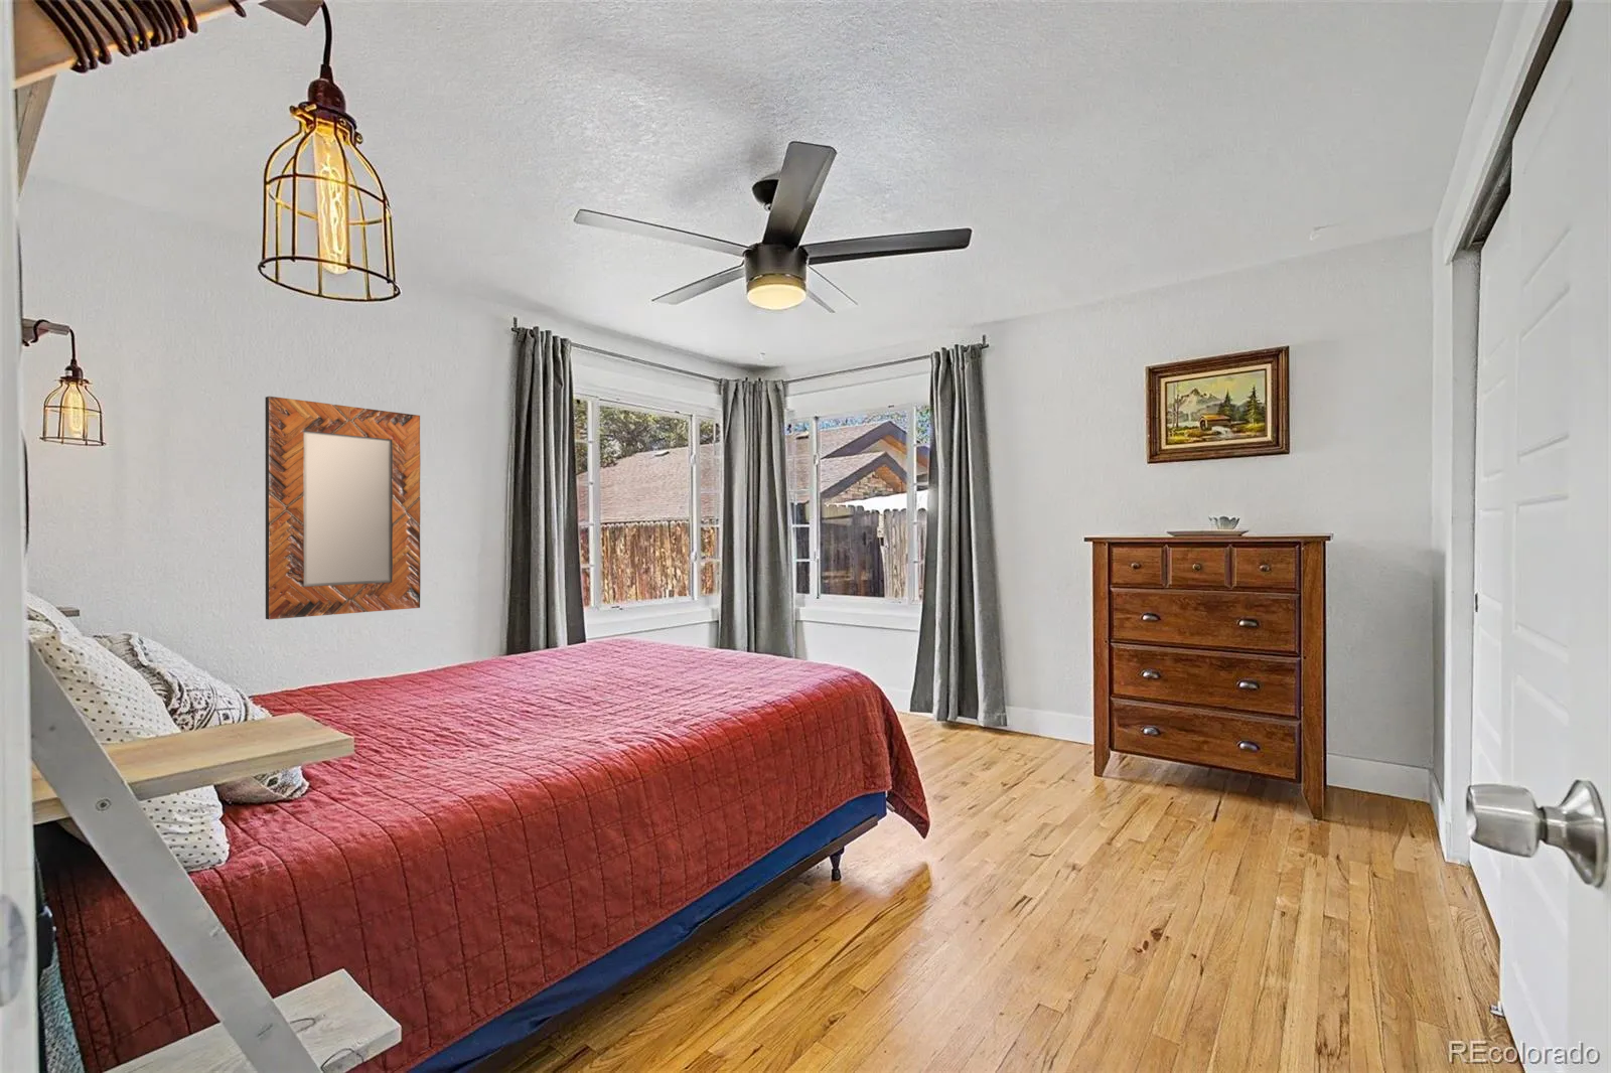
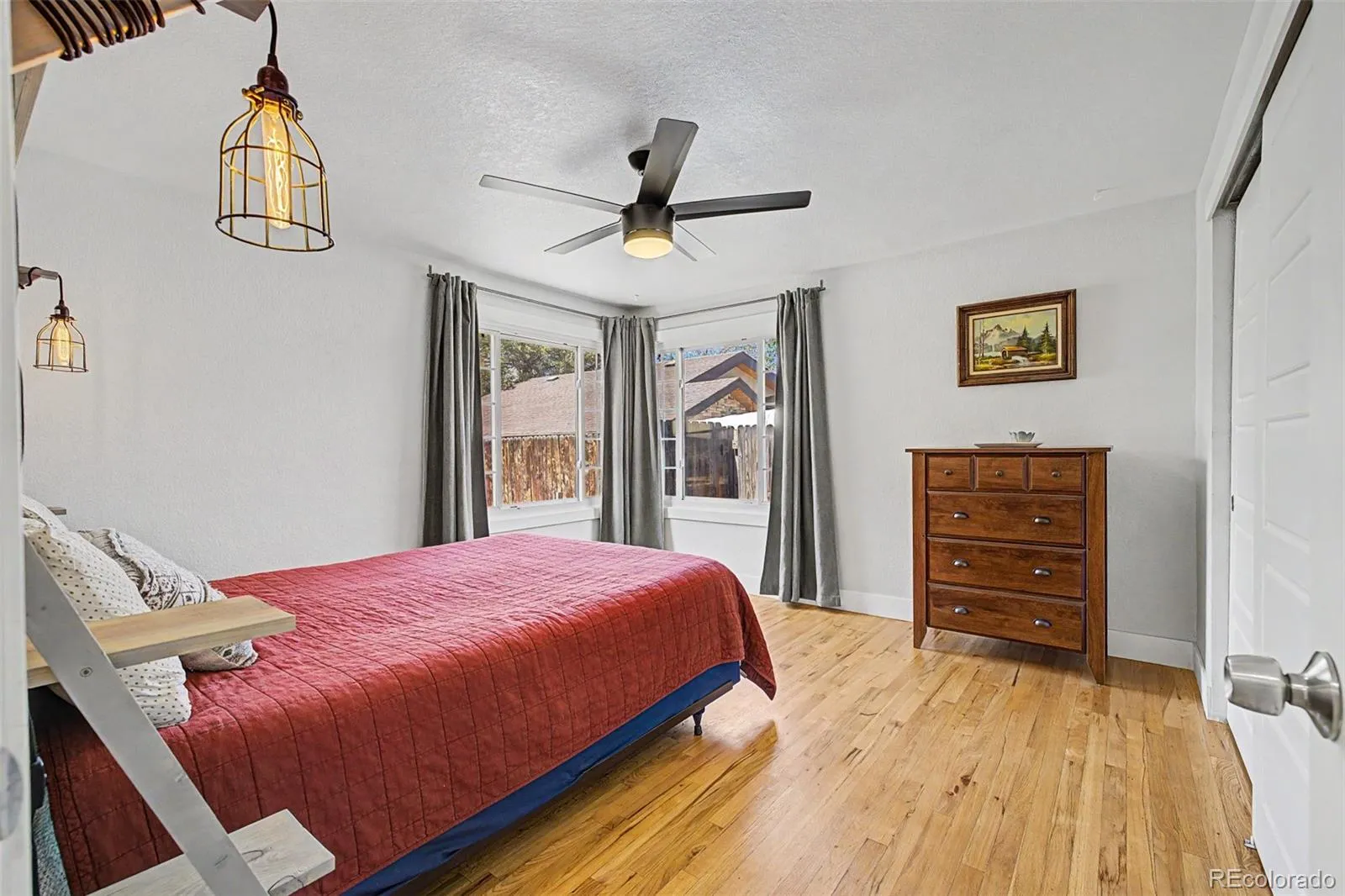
- home mirror [265,395,420,622]
